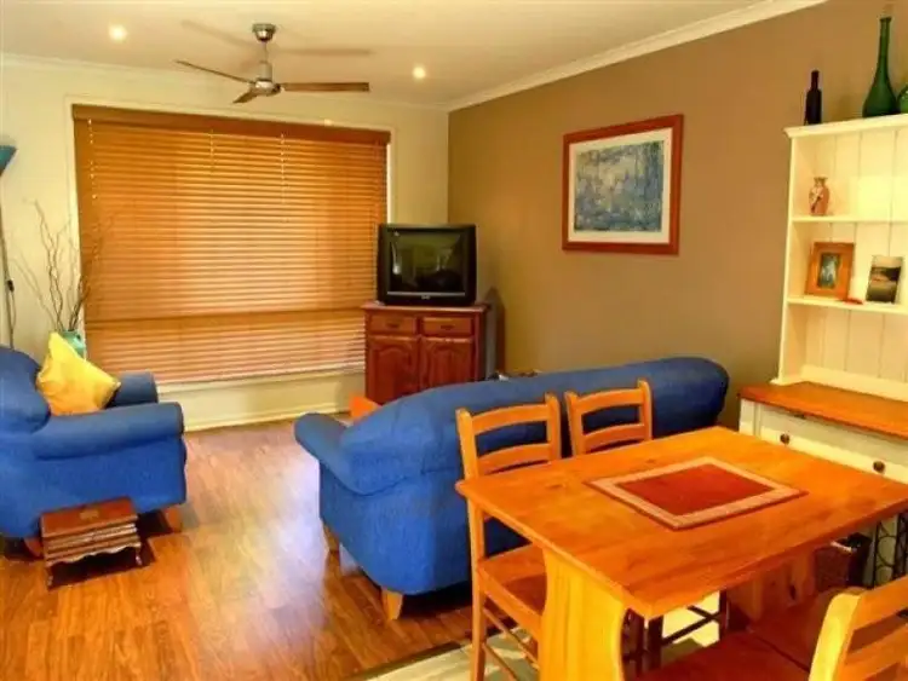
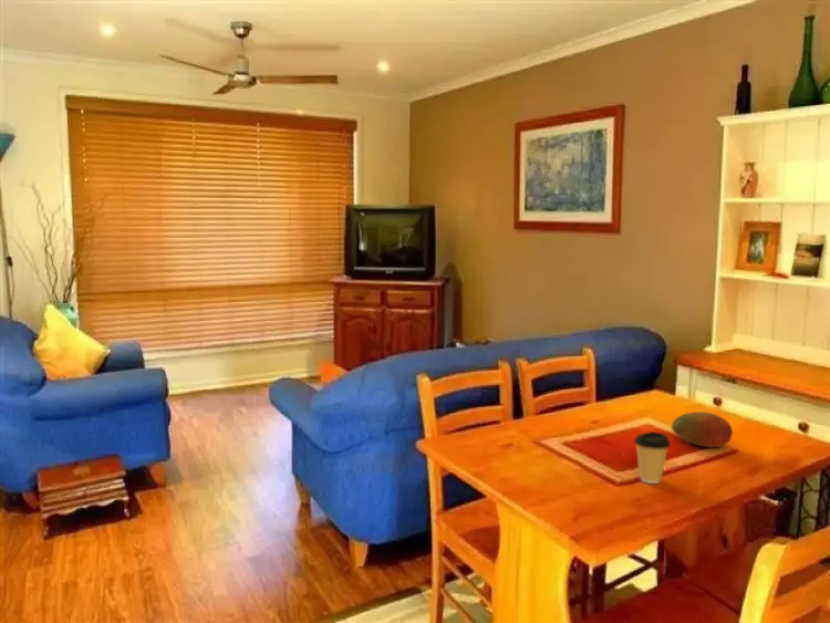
+ coffee cup [633,430,672,485]
+ fruit [671,411,734,448]
